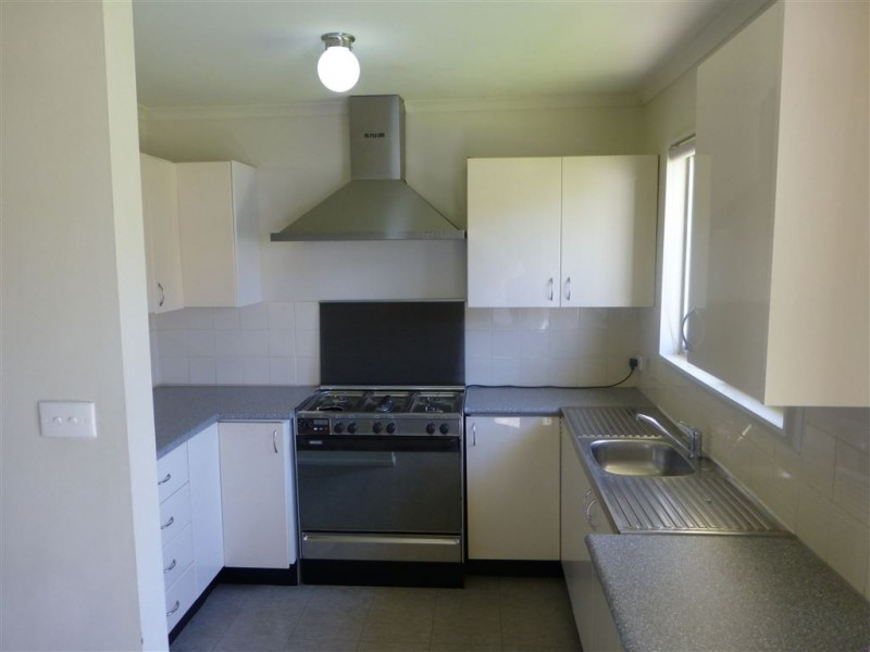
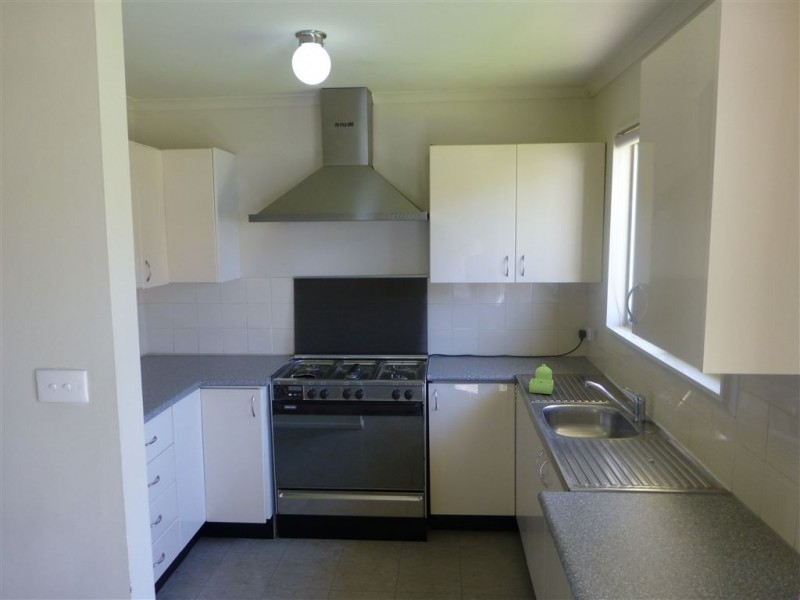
+ soap dispenser [528,363,554,395]
